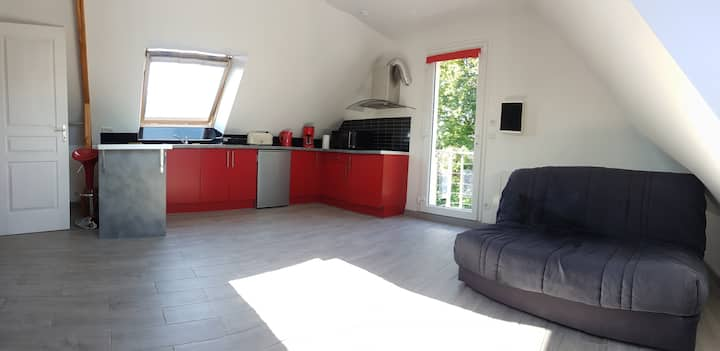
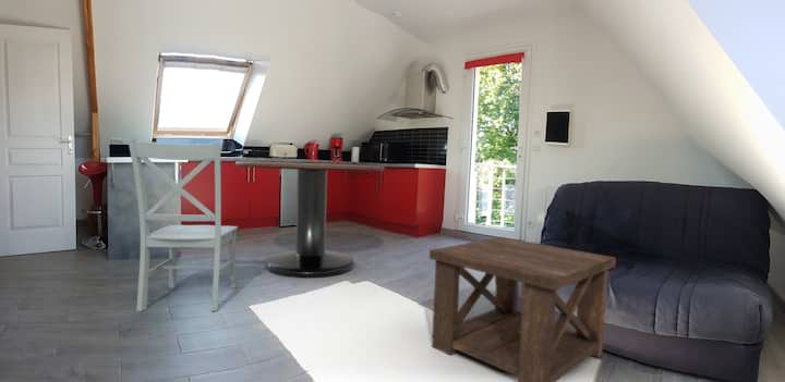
+ side table [428,236,617,382]
+ dining table [234,160,385,279]
+ chair [126,137,239,312]
